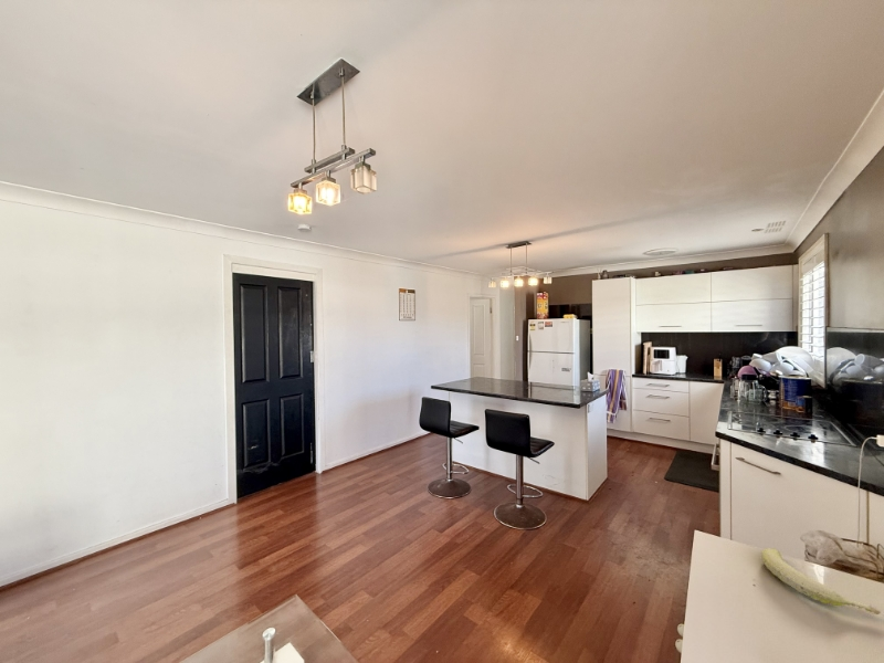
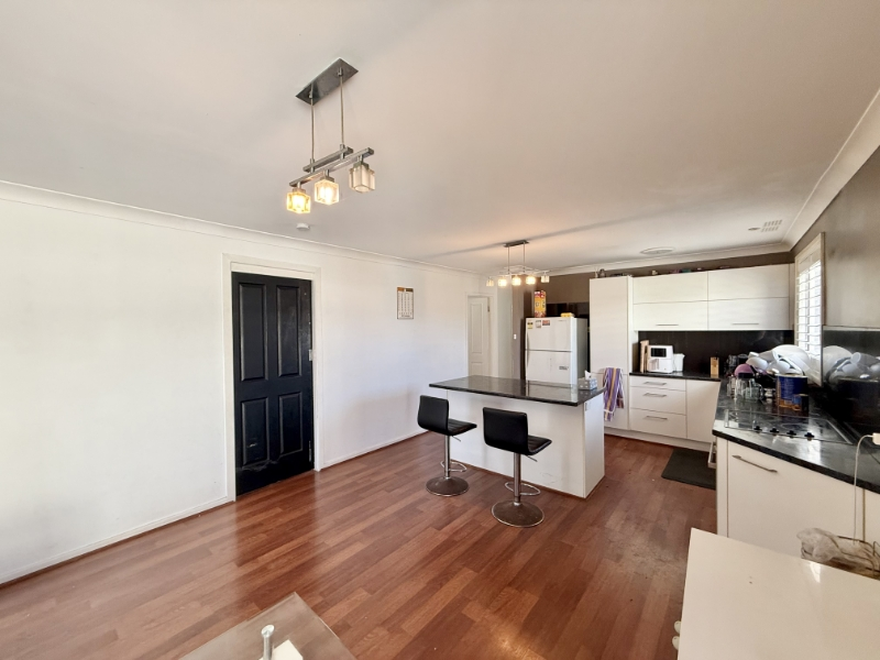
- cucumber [761,548,882,615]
